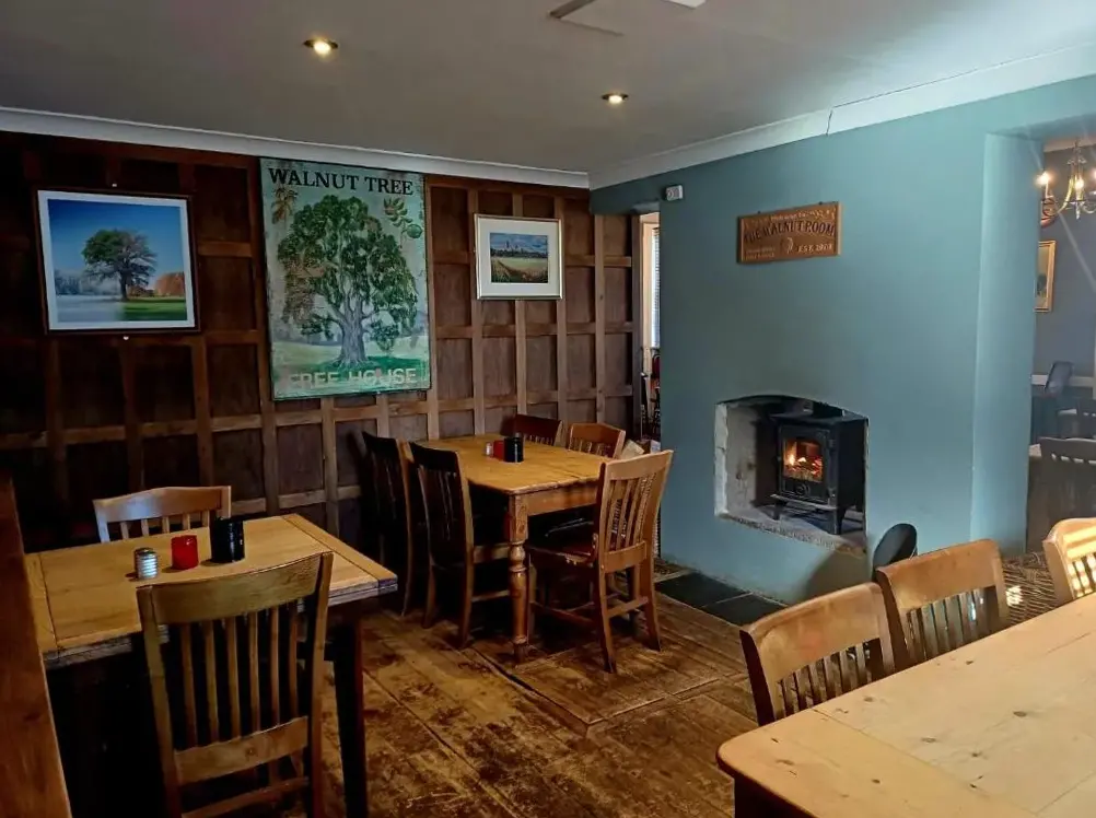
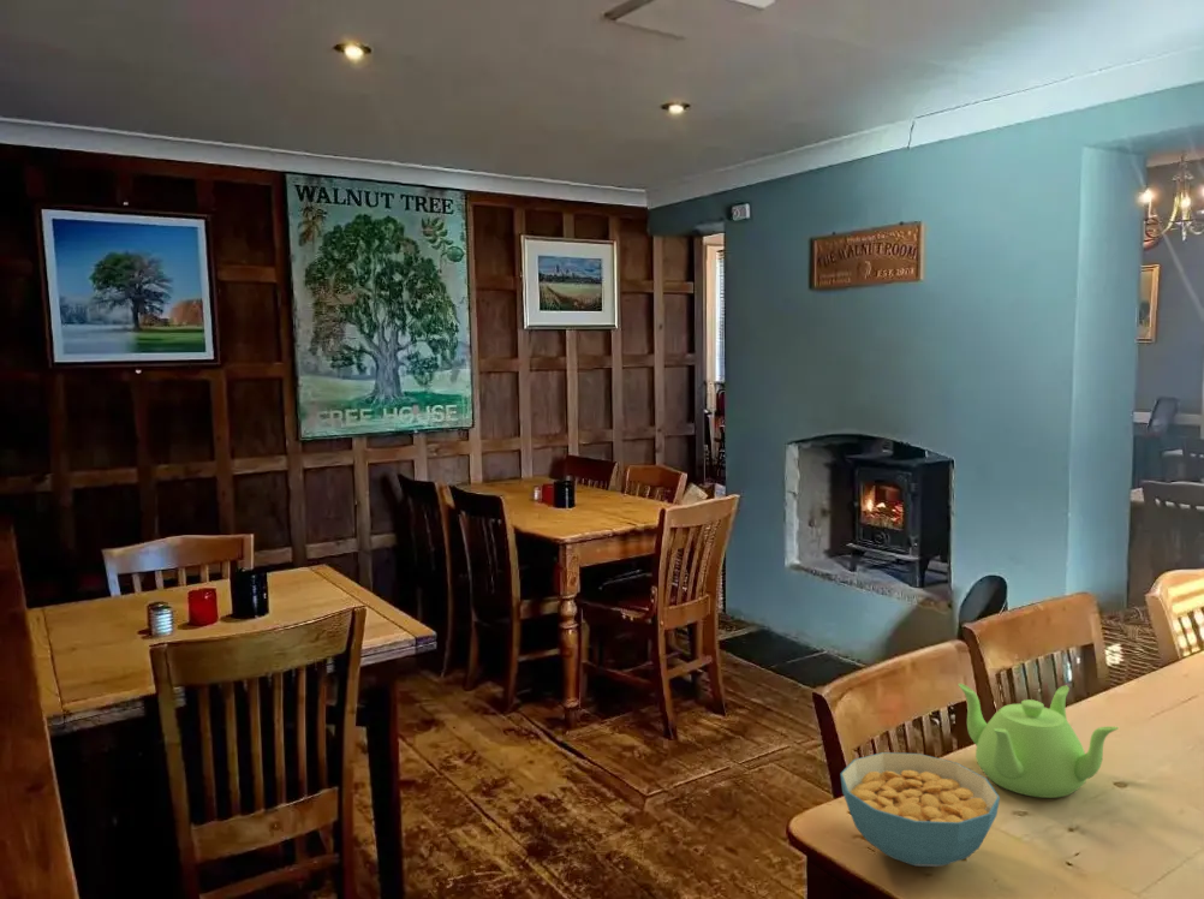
+ teapot [958,683,1120,799]
+ cereal bowl [839,751,1001,868]
